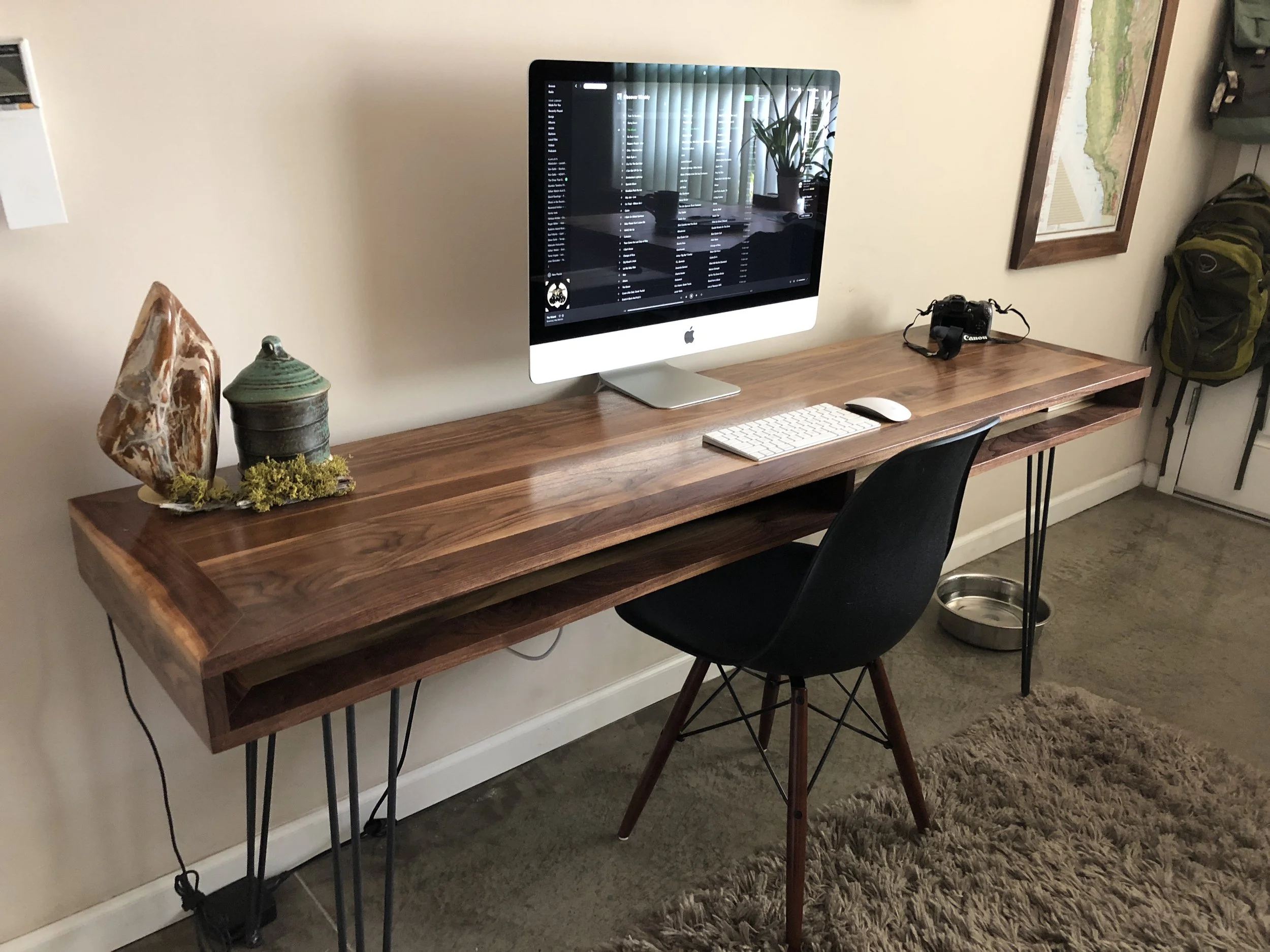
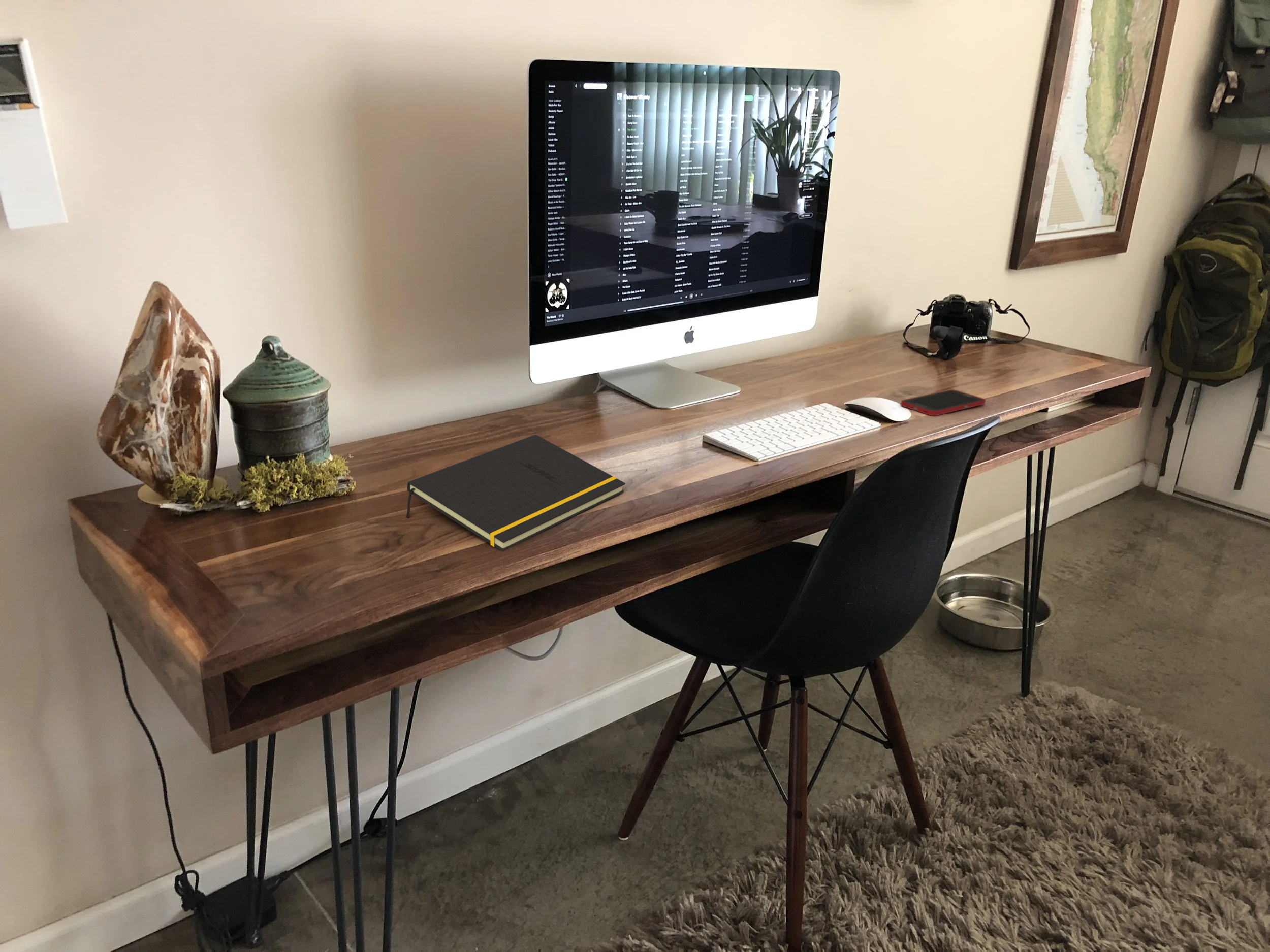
+ cell phone [900,389,986,416]
+ notepad [405,434,626,552]
